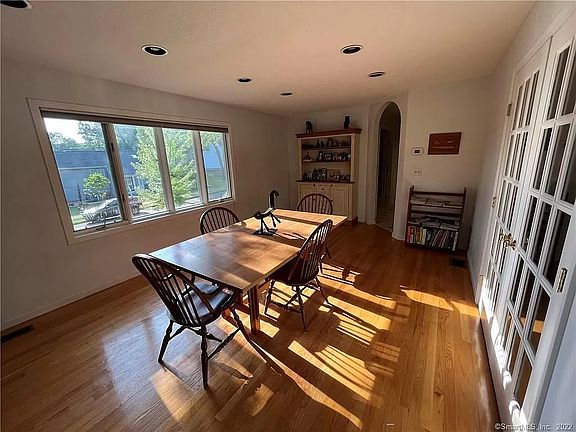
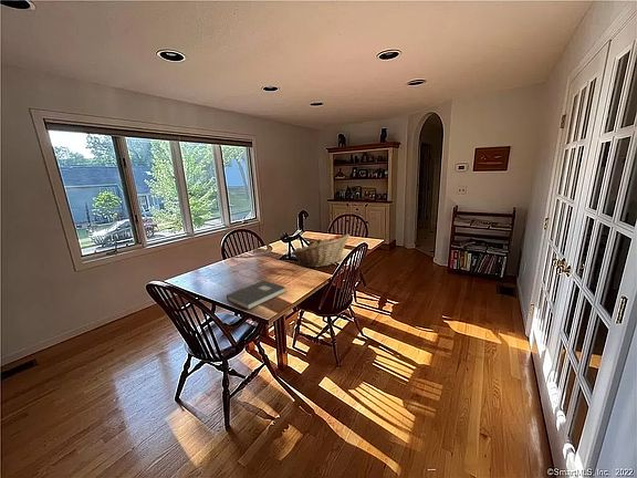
+ fruit basket [291,233,351,268]
+ book [226,279,286,311]
